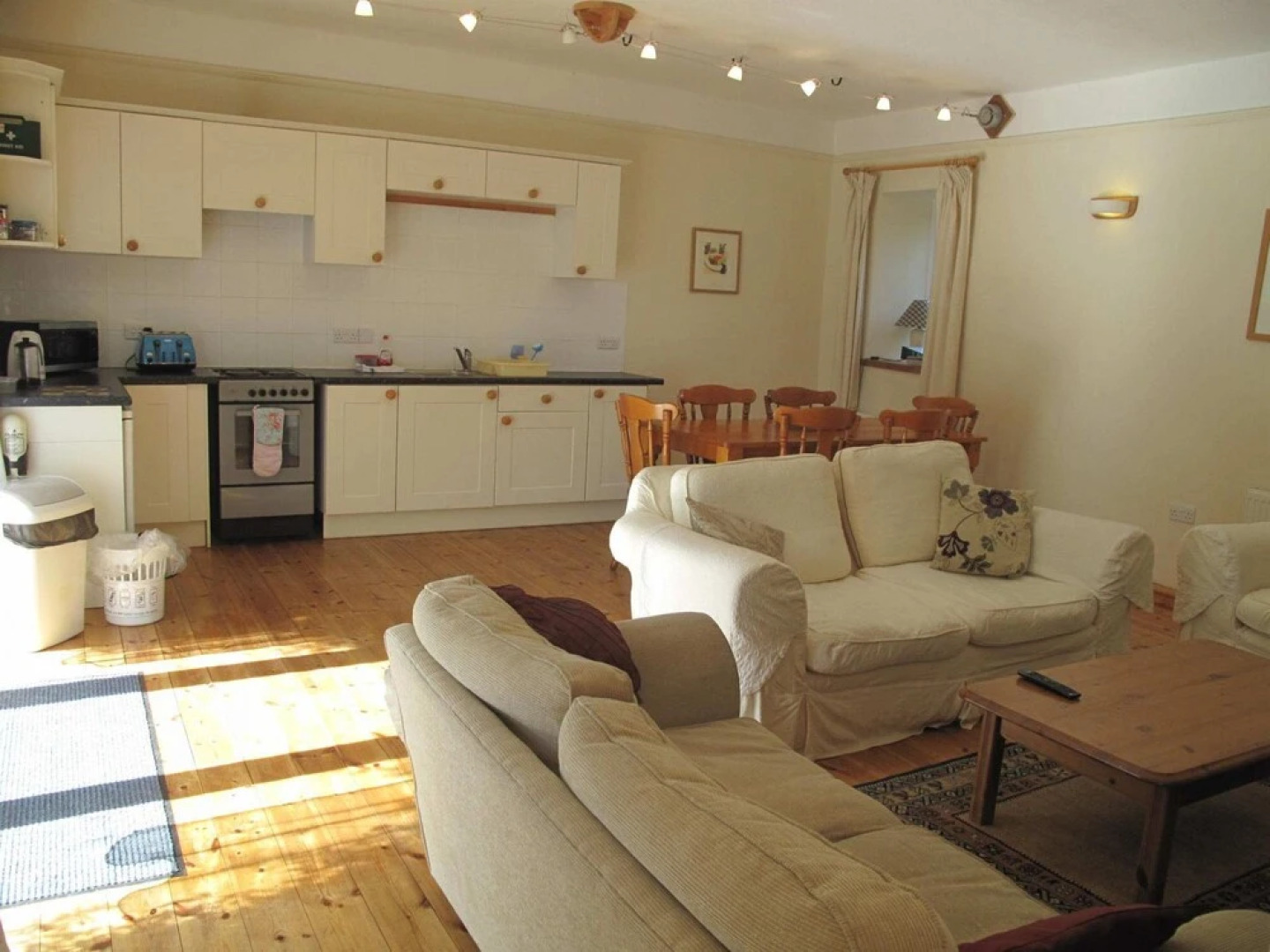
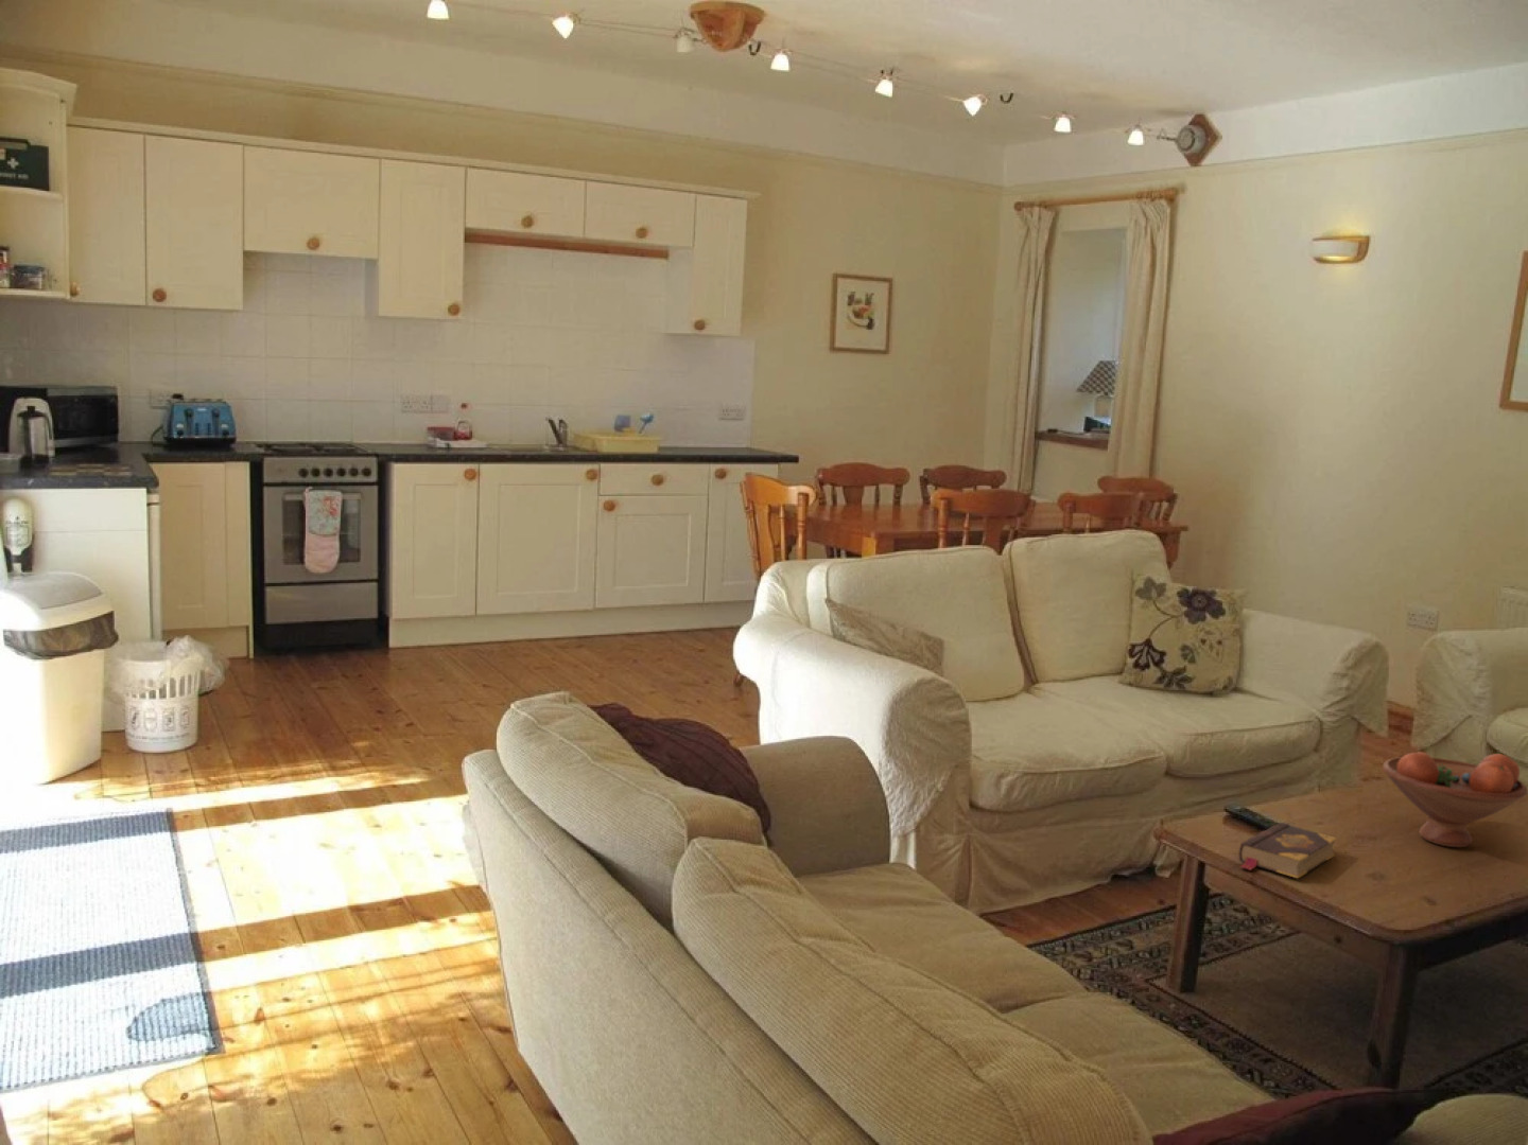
+ book [1237,821,1338,879]
+ fruit bowl [1381,751,1528,848]
